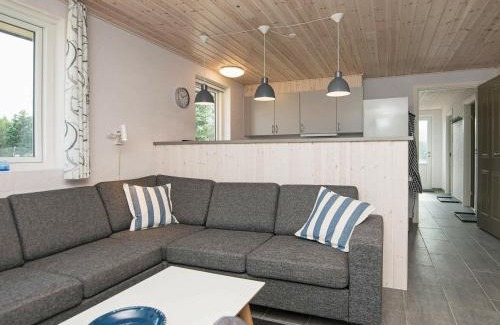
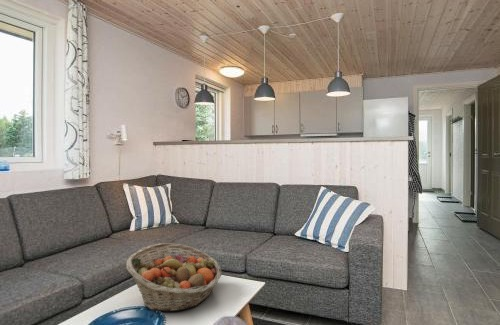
+ fruit basket [125,242,222,313]
